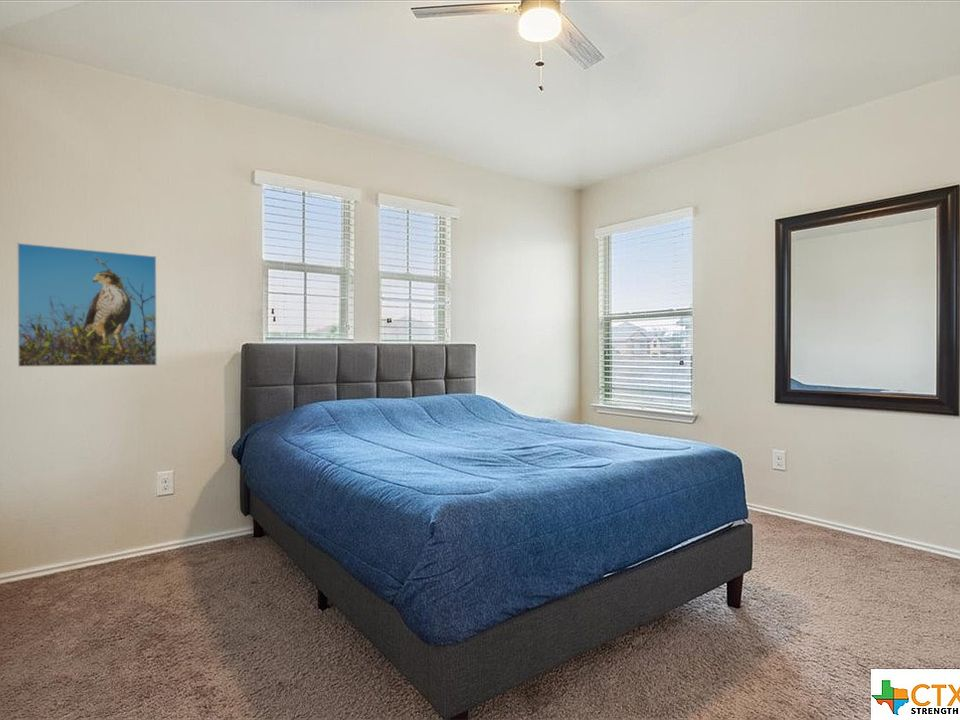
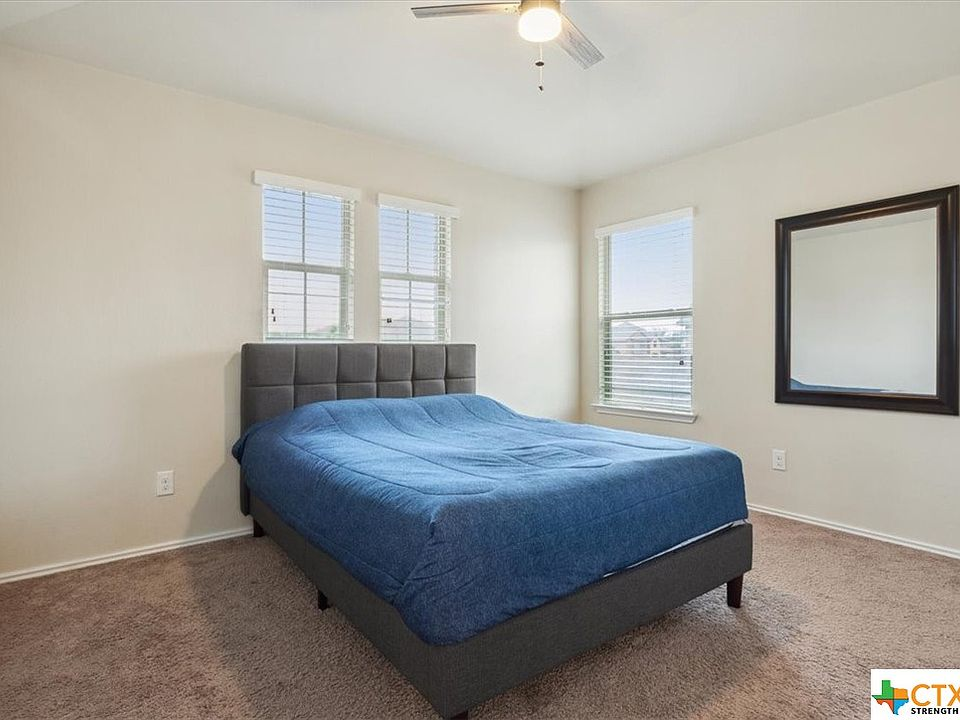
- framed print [16,242,158,368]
